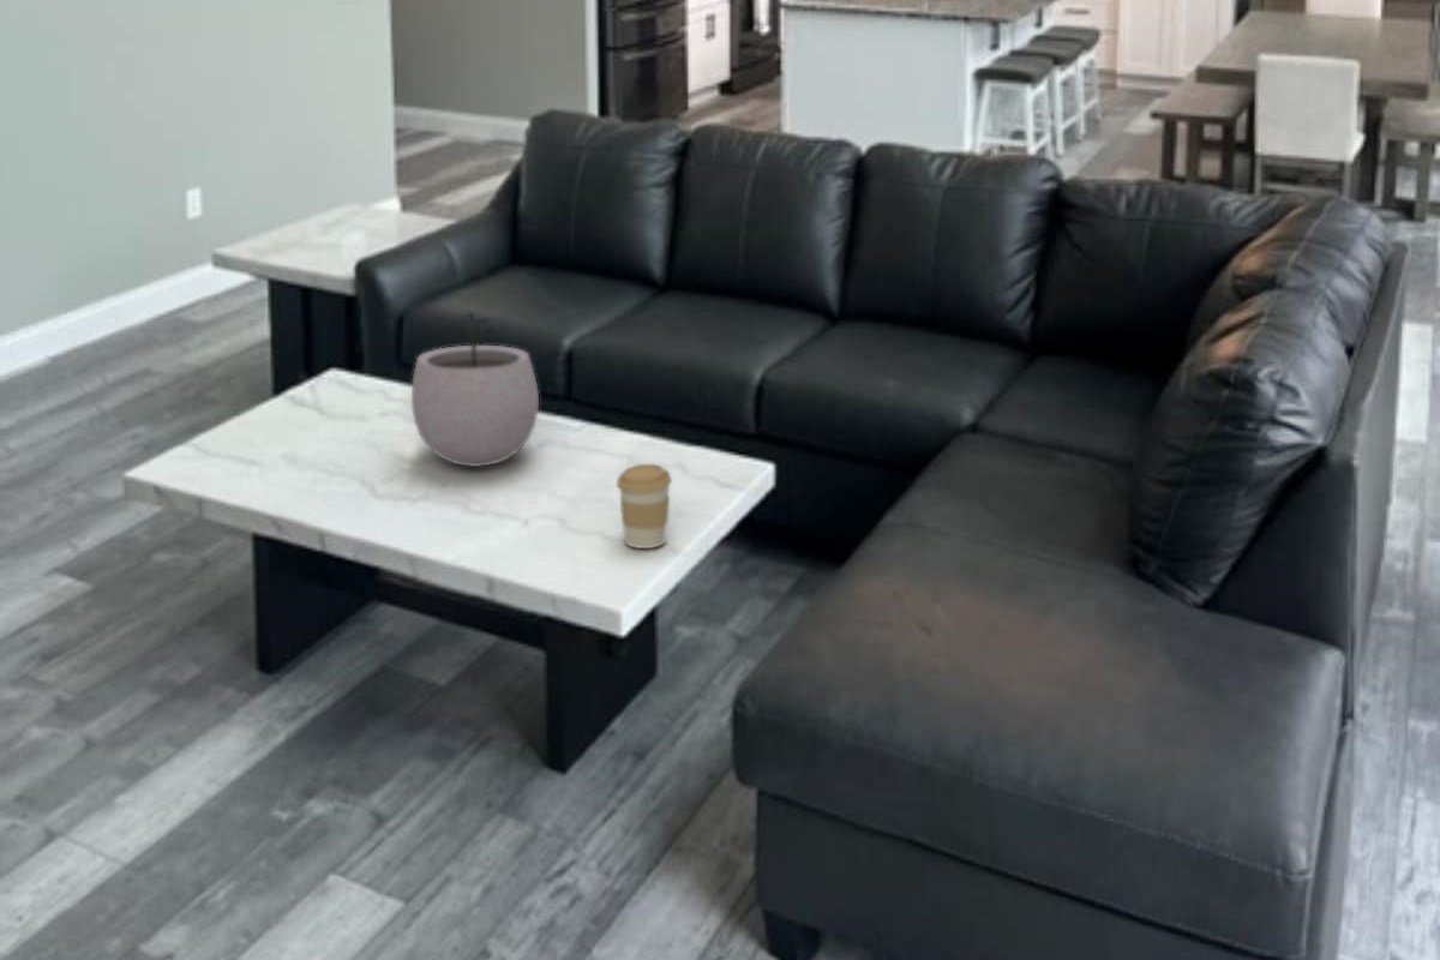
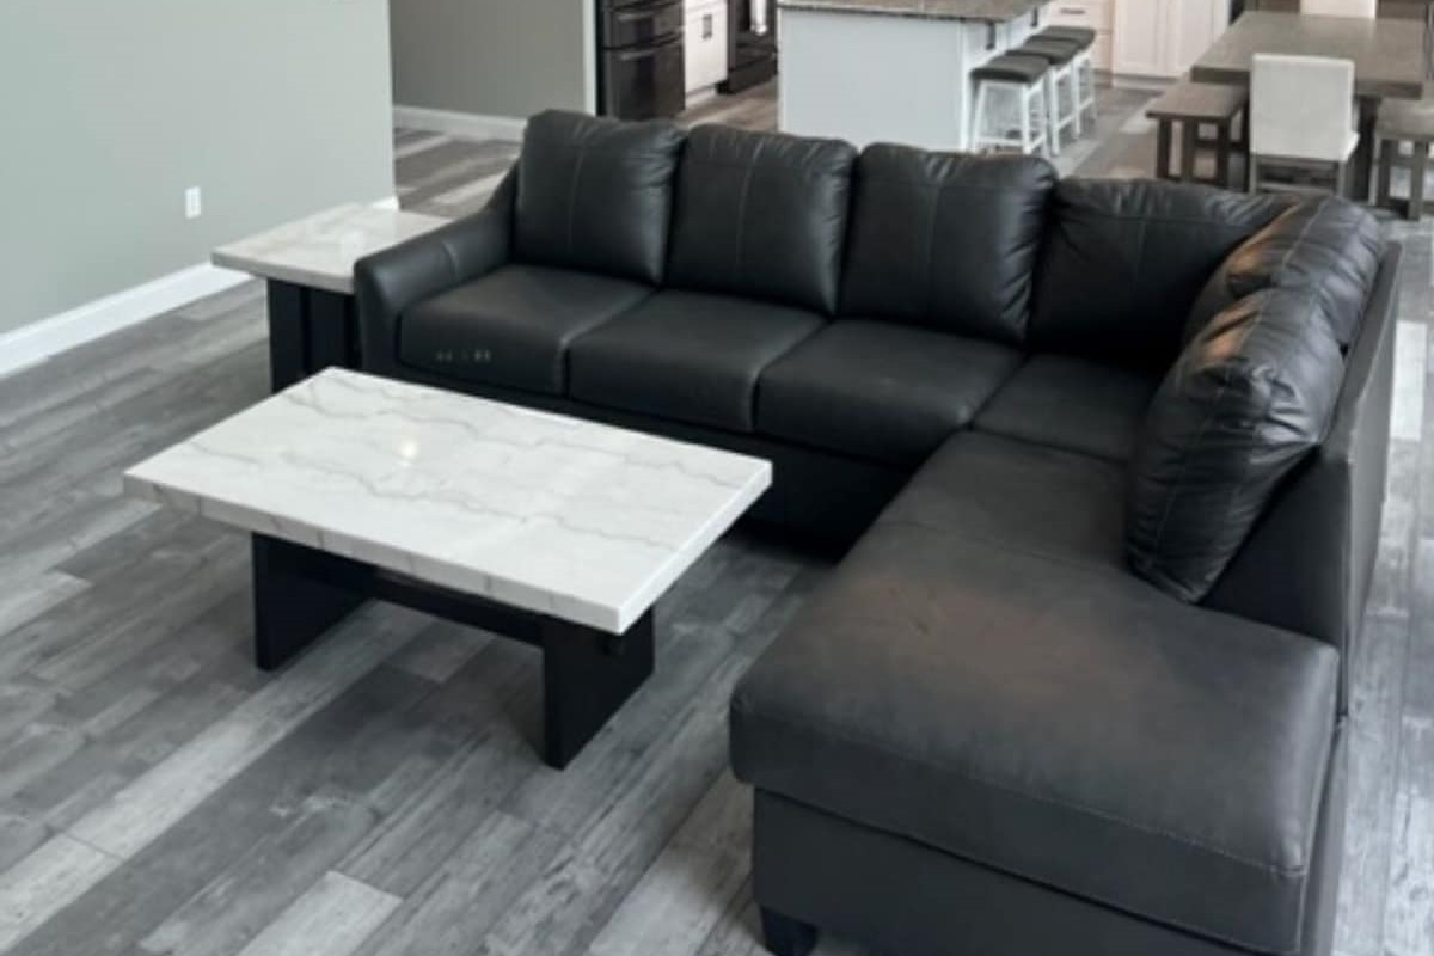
- coffee cup [616,463,673,550]
- plant pot [410,310,540,468]
